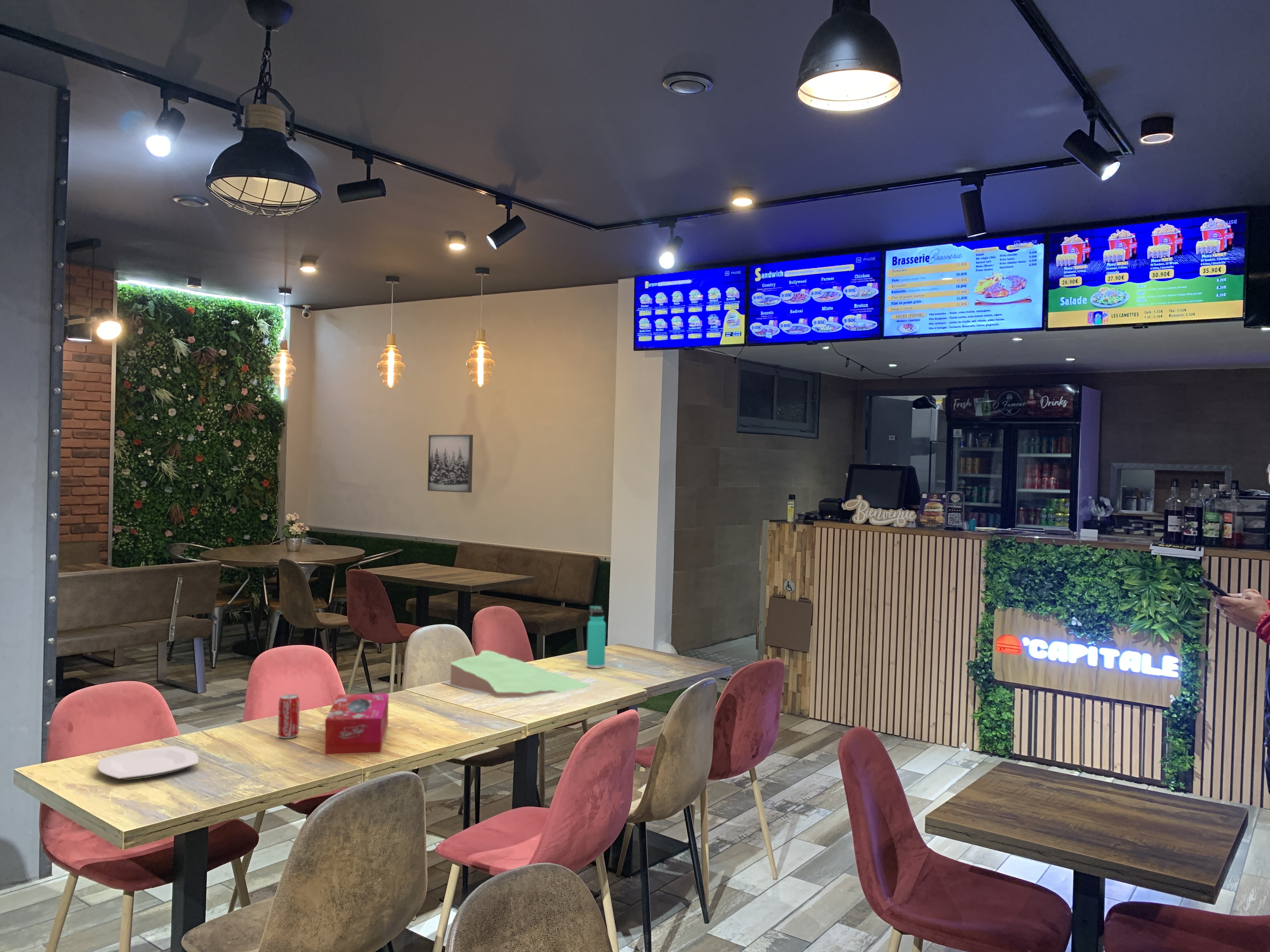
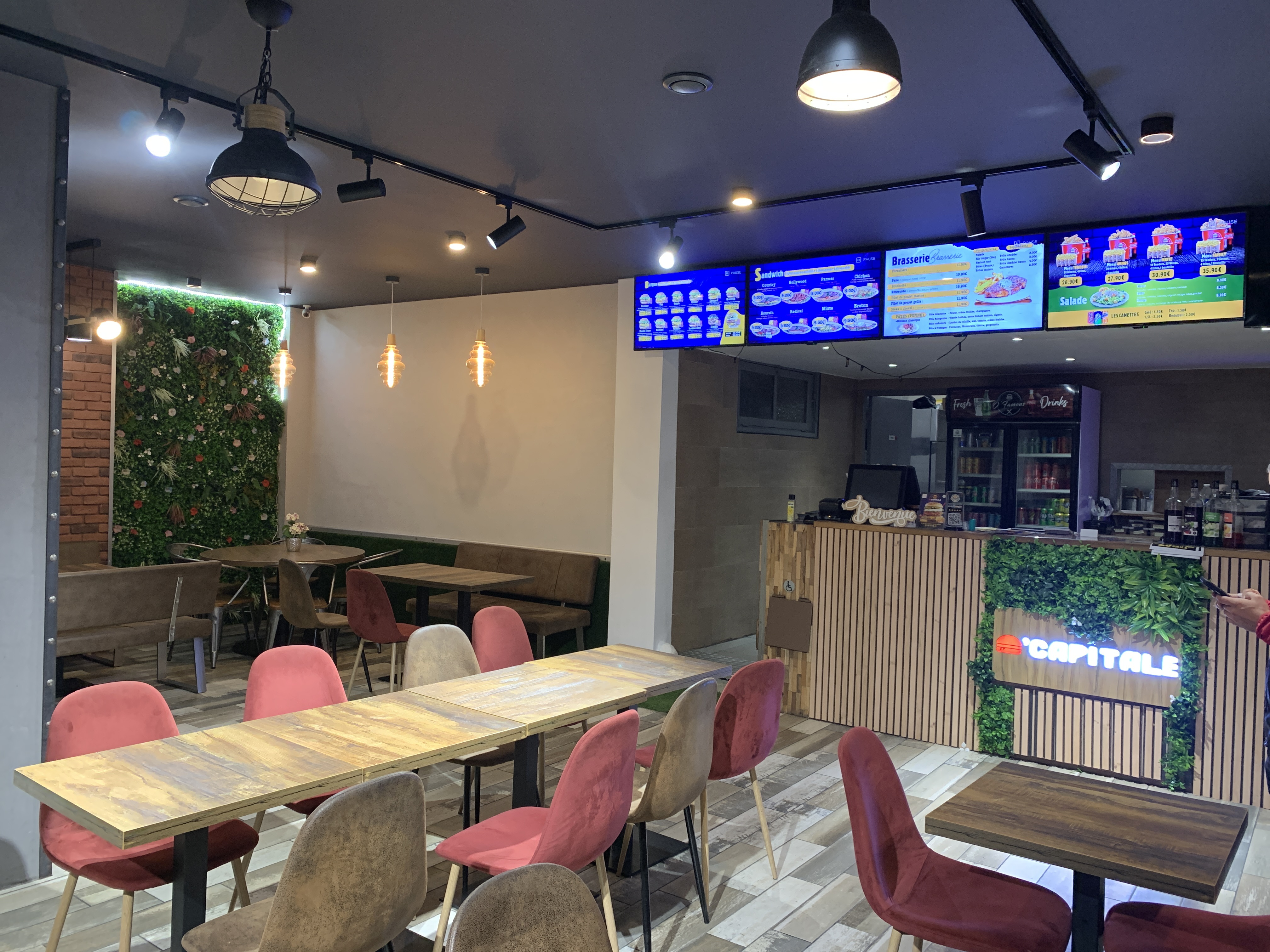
- beverage can [278,694,300,739]
- terrain map [440,650,590,698]
- wall art [427,434,473,493]
- tissue box [324,693,389,756]
- thermos bottle [586,605,606,669]
- plate [97,746,199,780]
